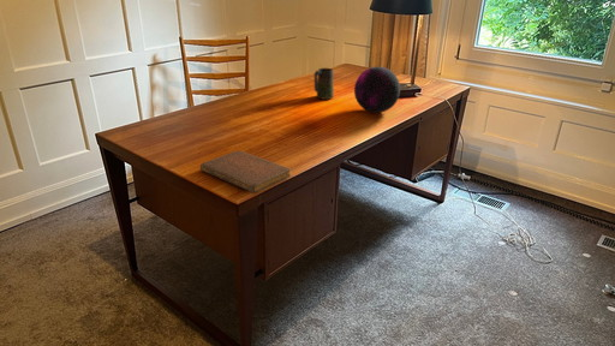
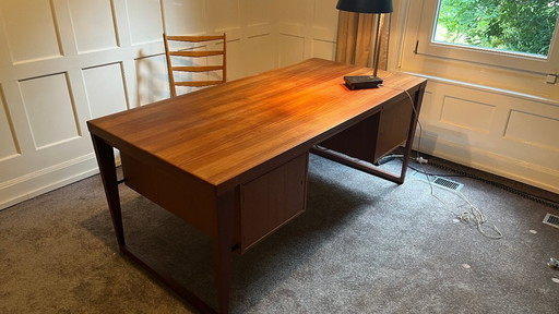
- notebook [199,149,292,195]
- decorative orb [353,66,401,114]
- mug [314,67,335,101]
